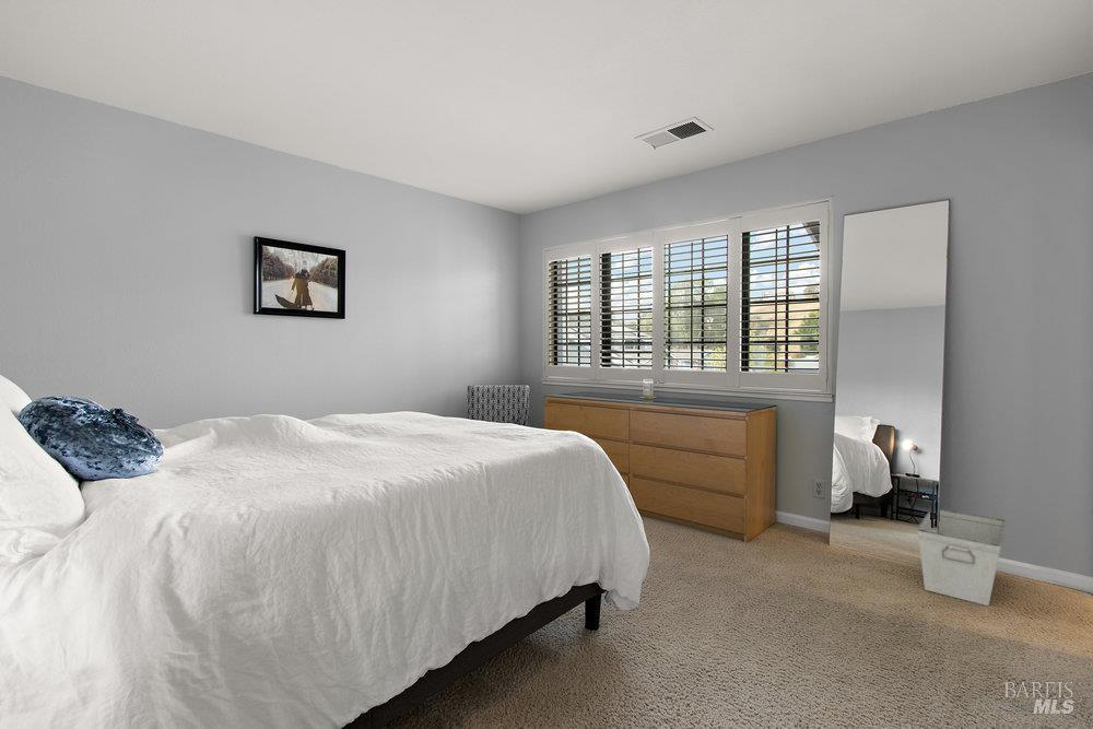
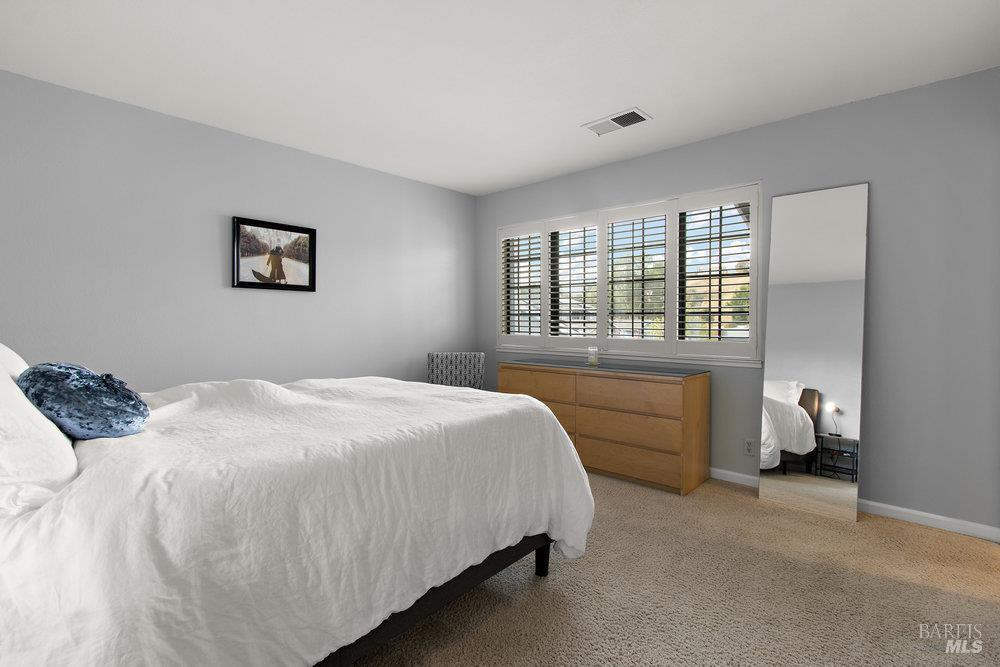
- storage bin [916,508,1008,607]
